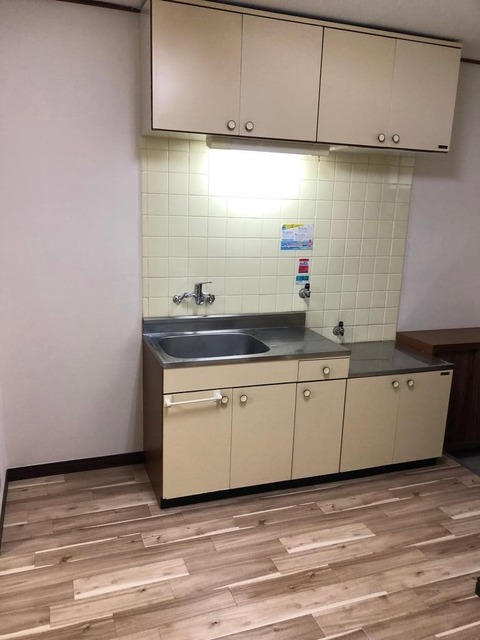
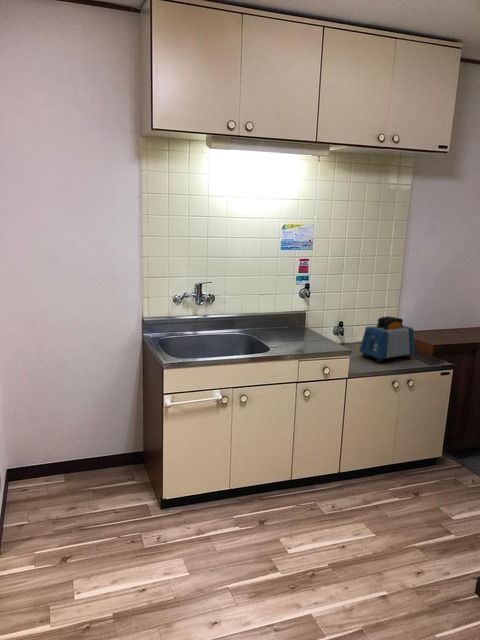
+ toaster [358,315,416,364]
